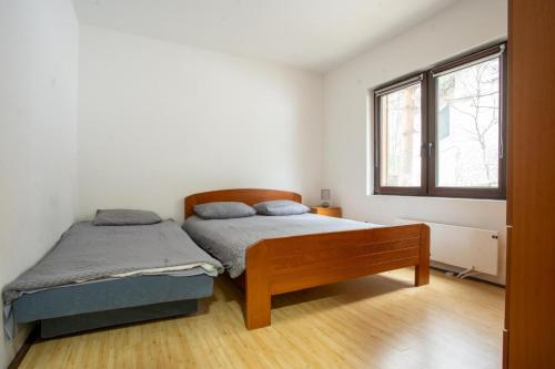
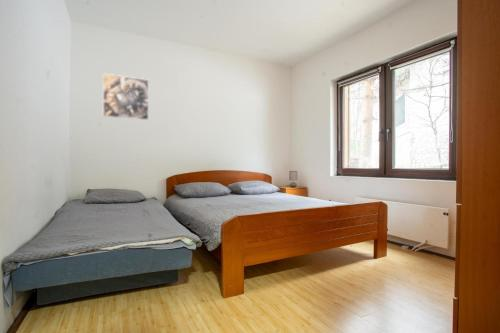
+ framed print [102,72,150,121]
